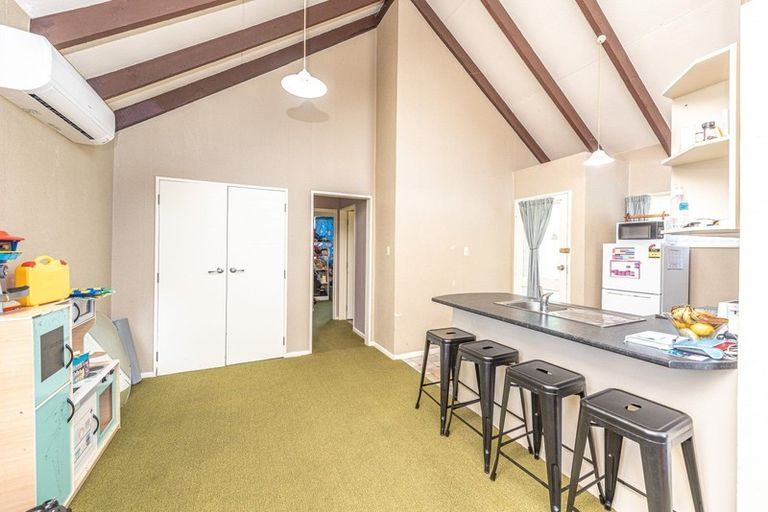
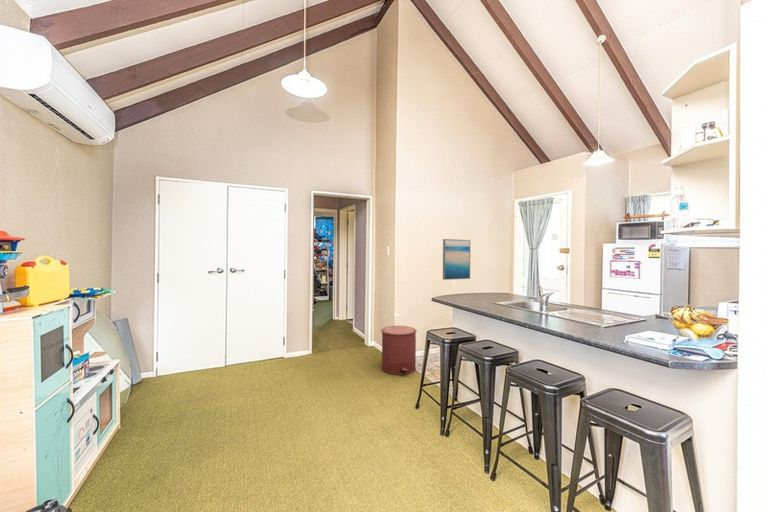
+ trash can [380,325,418,376]
+ wall art [442,238,471,281]
